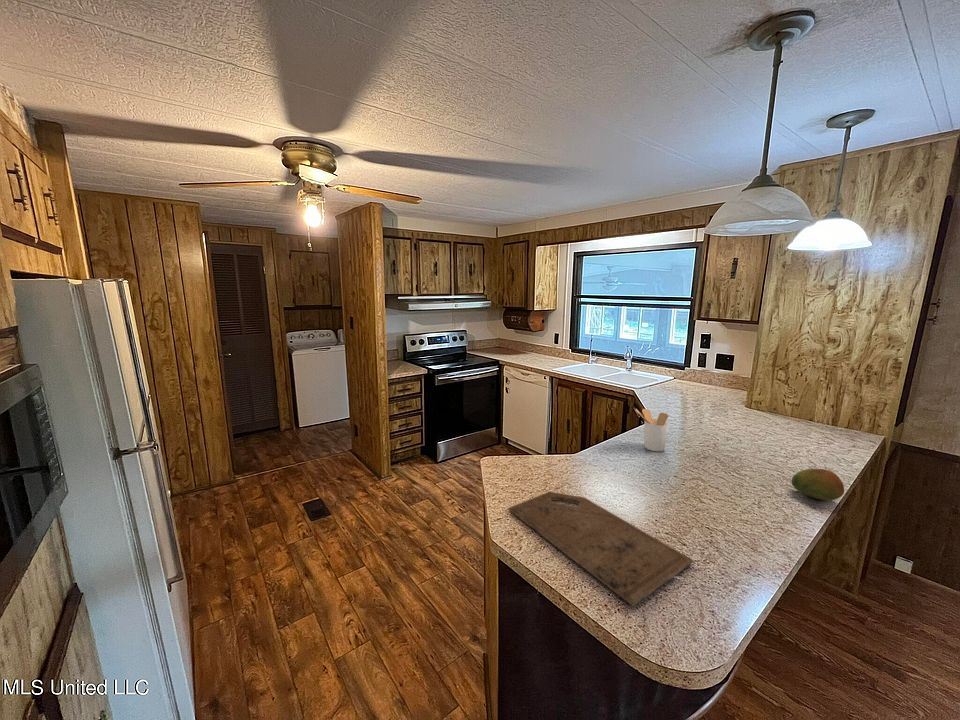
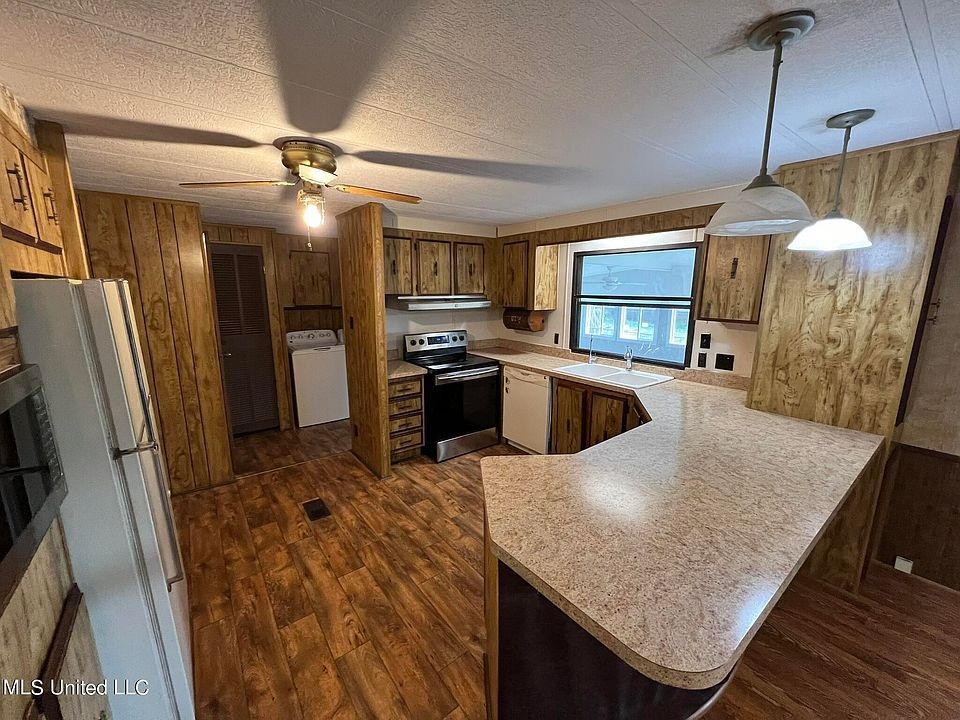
- fruit [791,468,845,501]
- utensil holder [635,408,670,452]
- cutting board [507,491,695,607]
